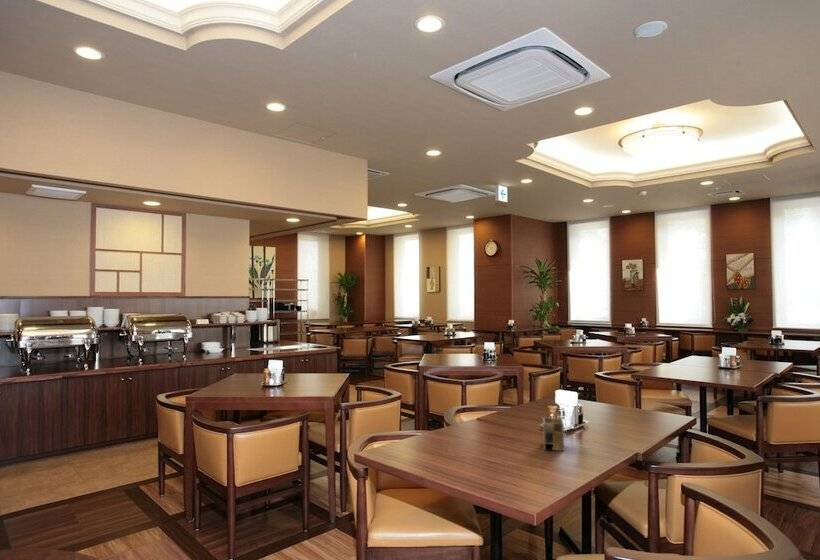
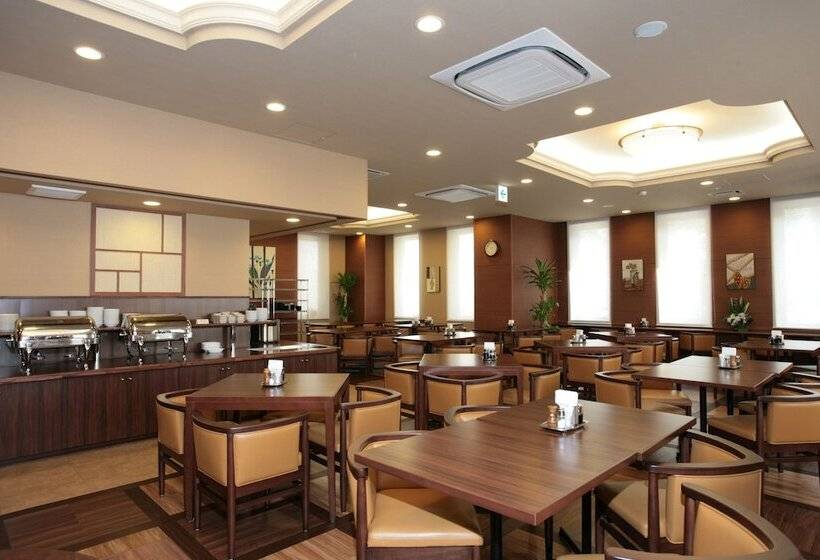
- napkin holder [542,413,565,452]
